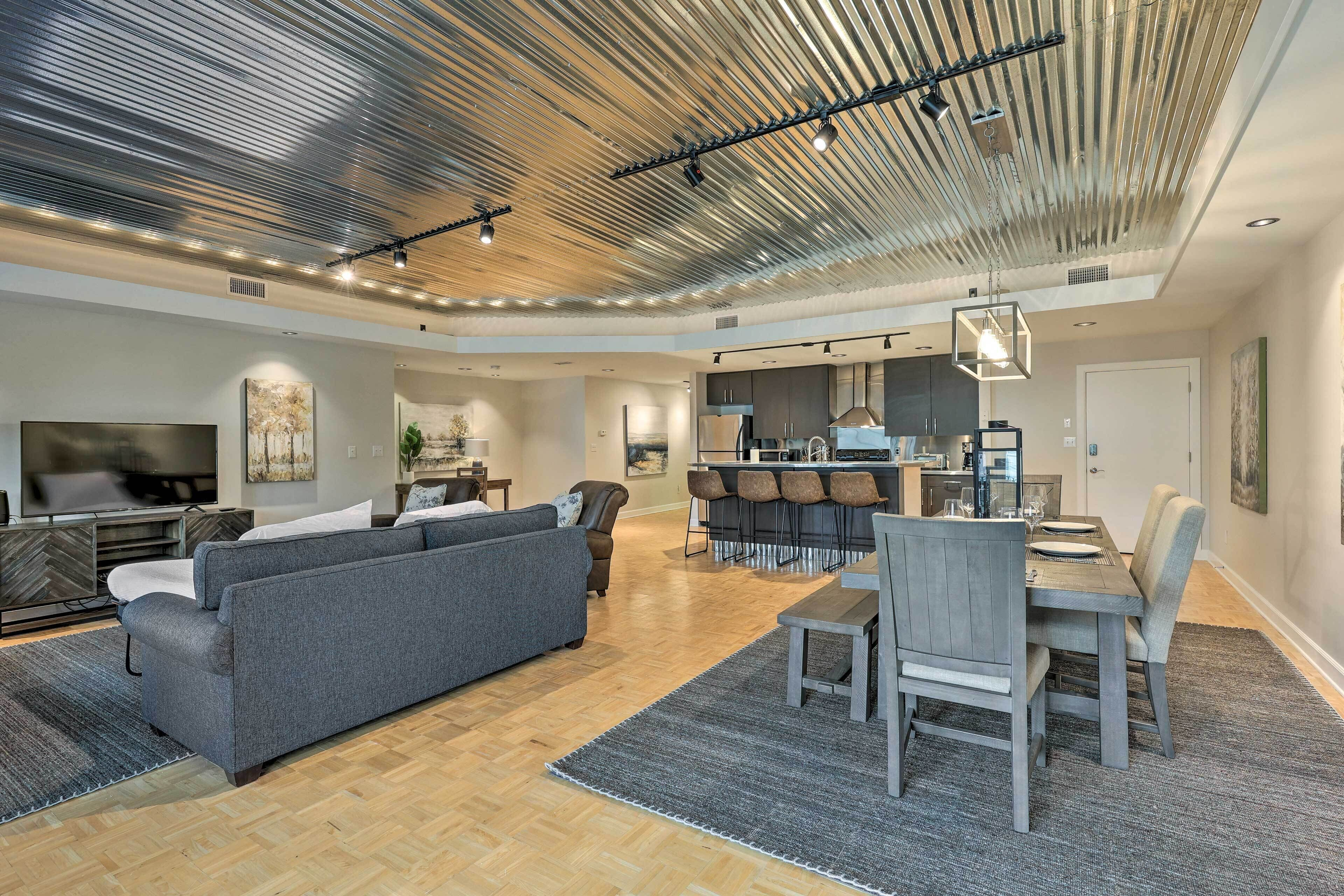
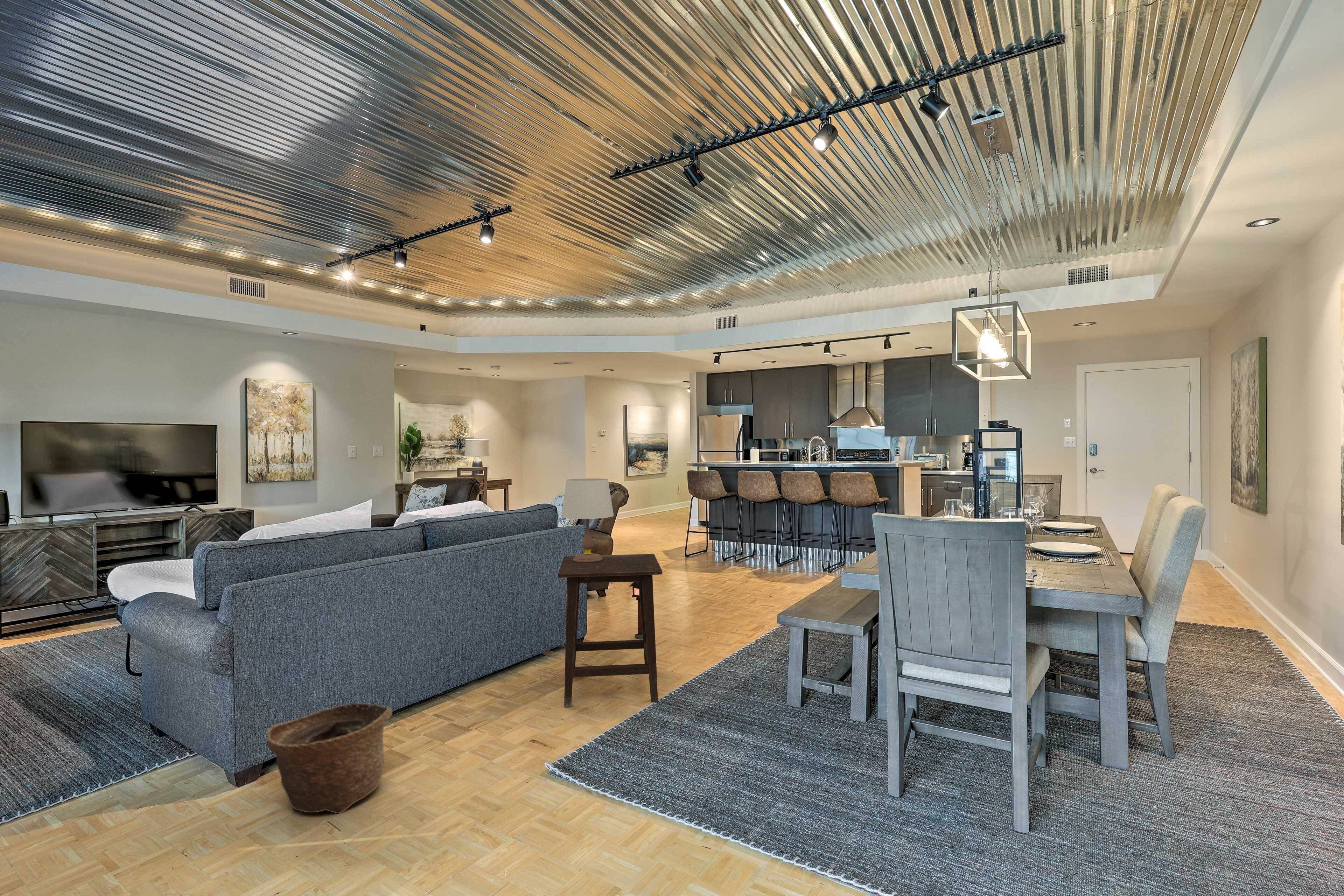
+ basket [267,703,392,814]
+ table lamp [561,478,614,562]
+ lantern [629,582,643,639]
+ side table [558,553,663,707]
